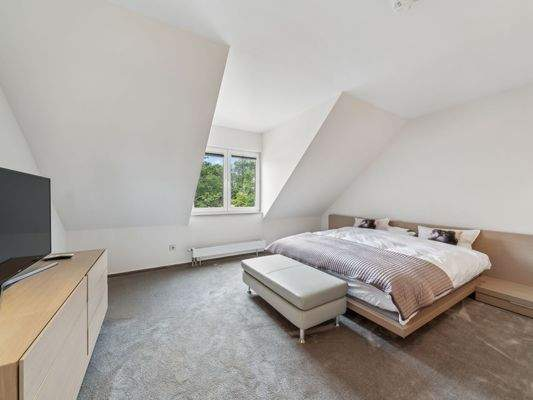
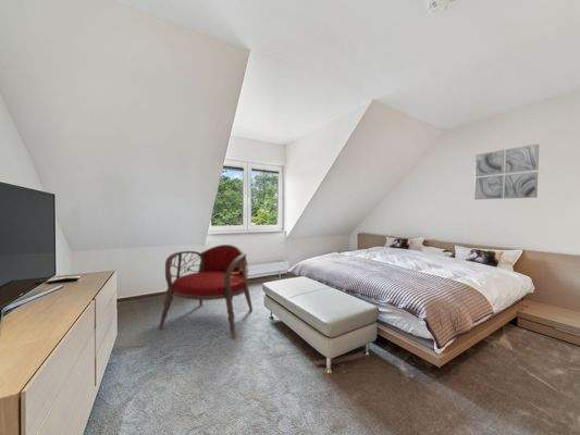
+ armchair [158,244,254,339]
+ wall art [473,142,540,200]
